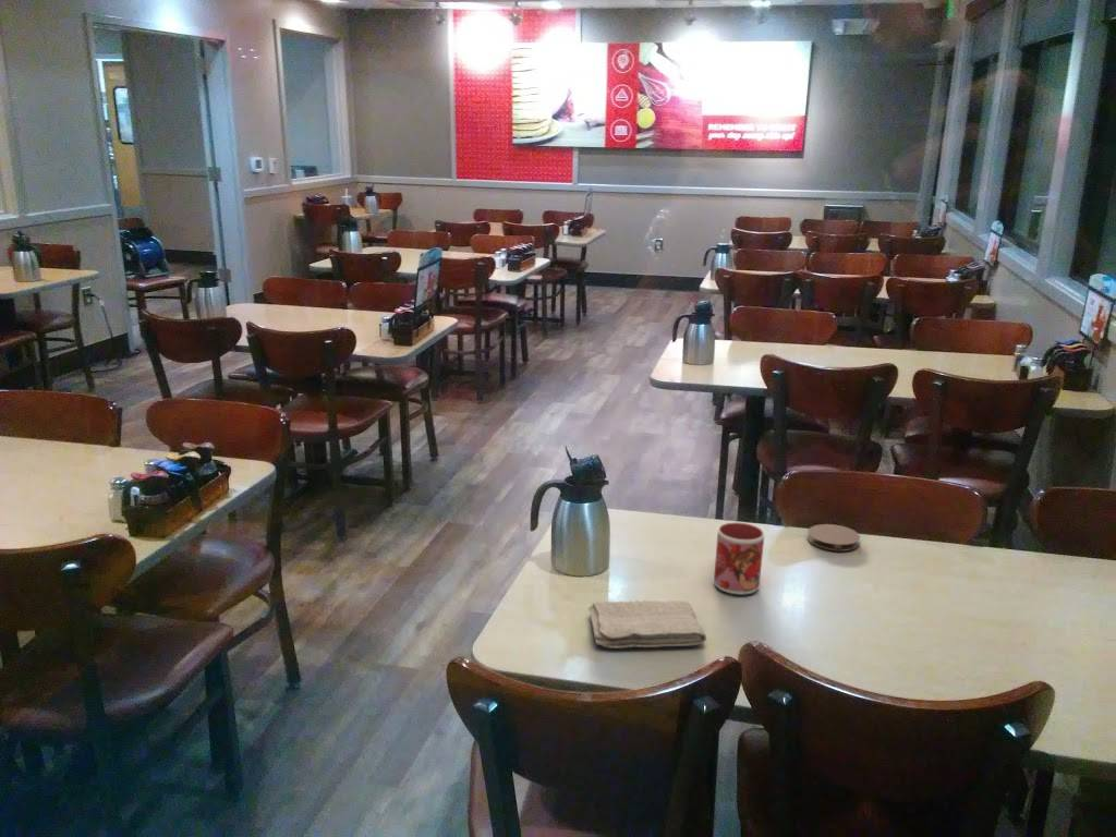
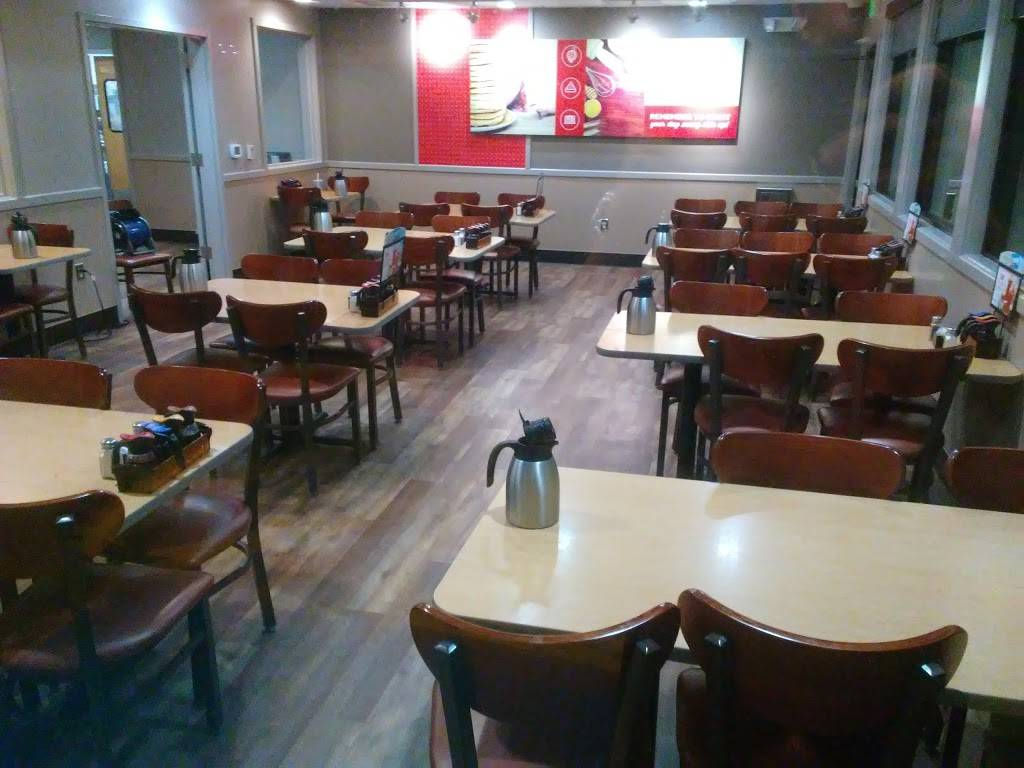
- coaster [806,523,861,553]
- mug [713,521,765,595]
- washcloth [587,599,707,650]
